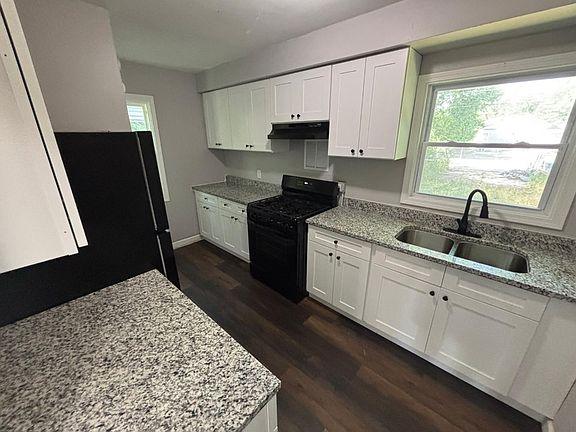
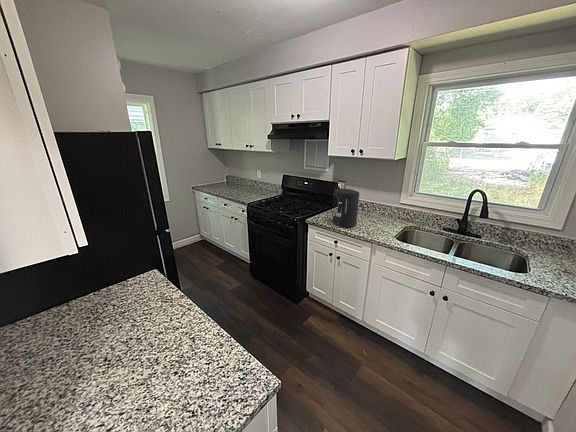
+ coffee maker [332,188,360,229]
